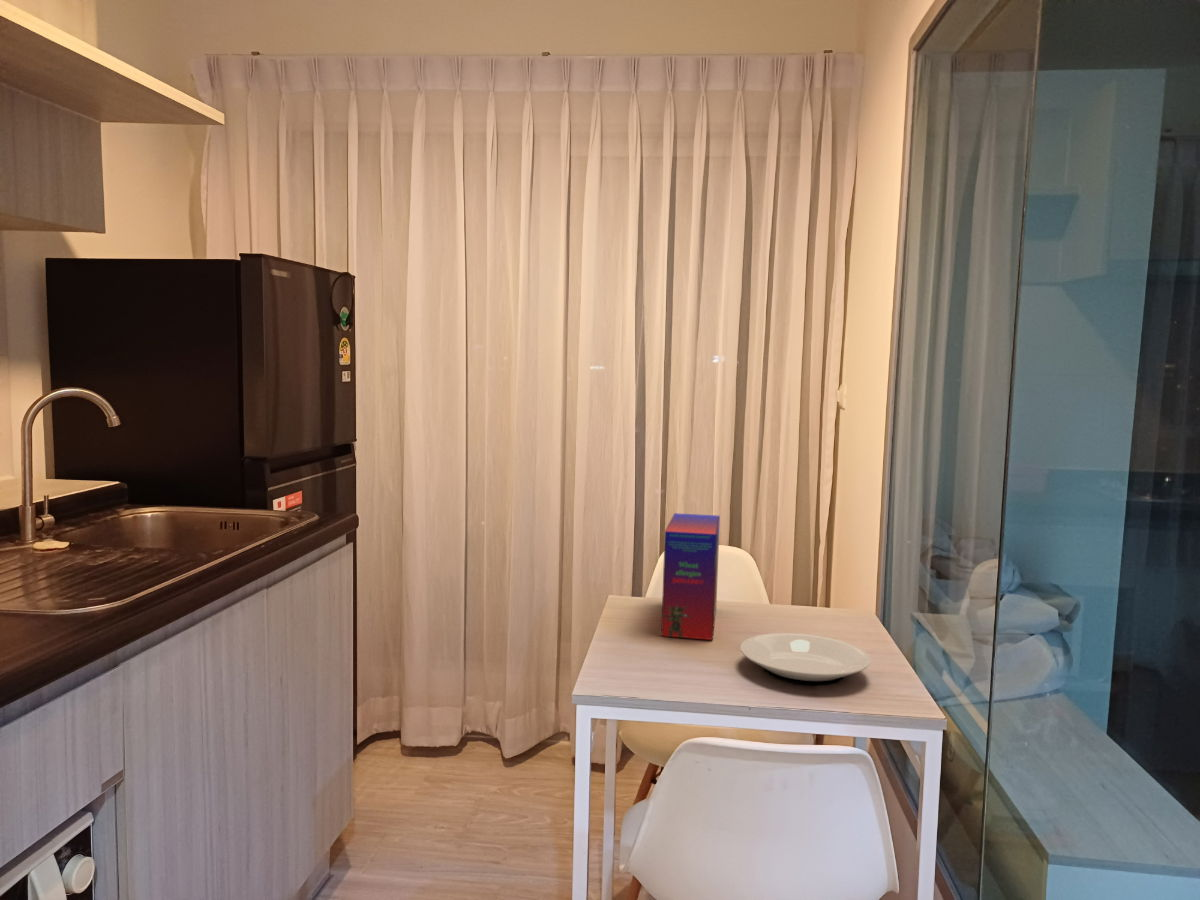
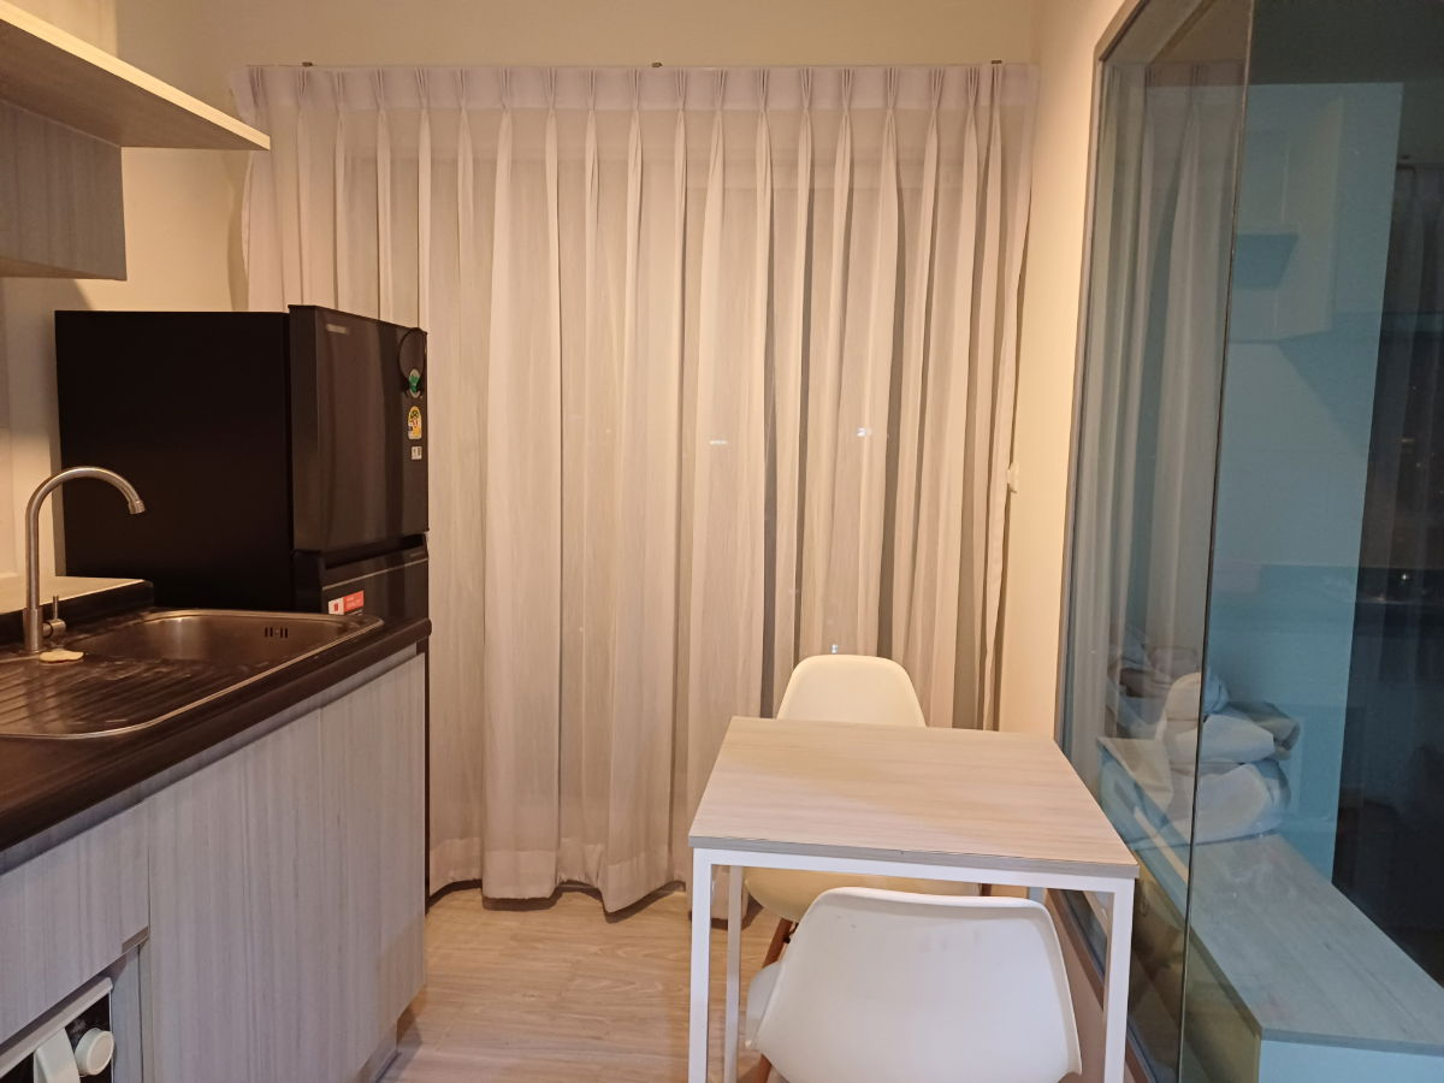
- plate [740,632,872,686]
- cereal box [660,512,721,641]
